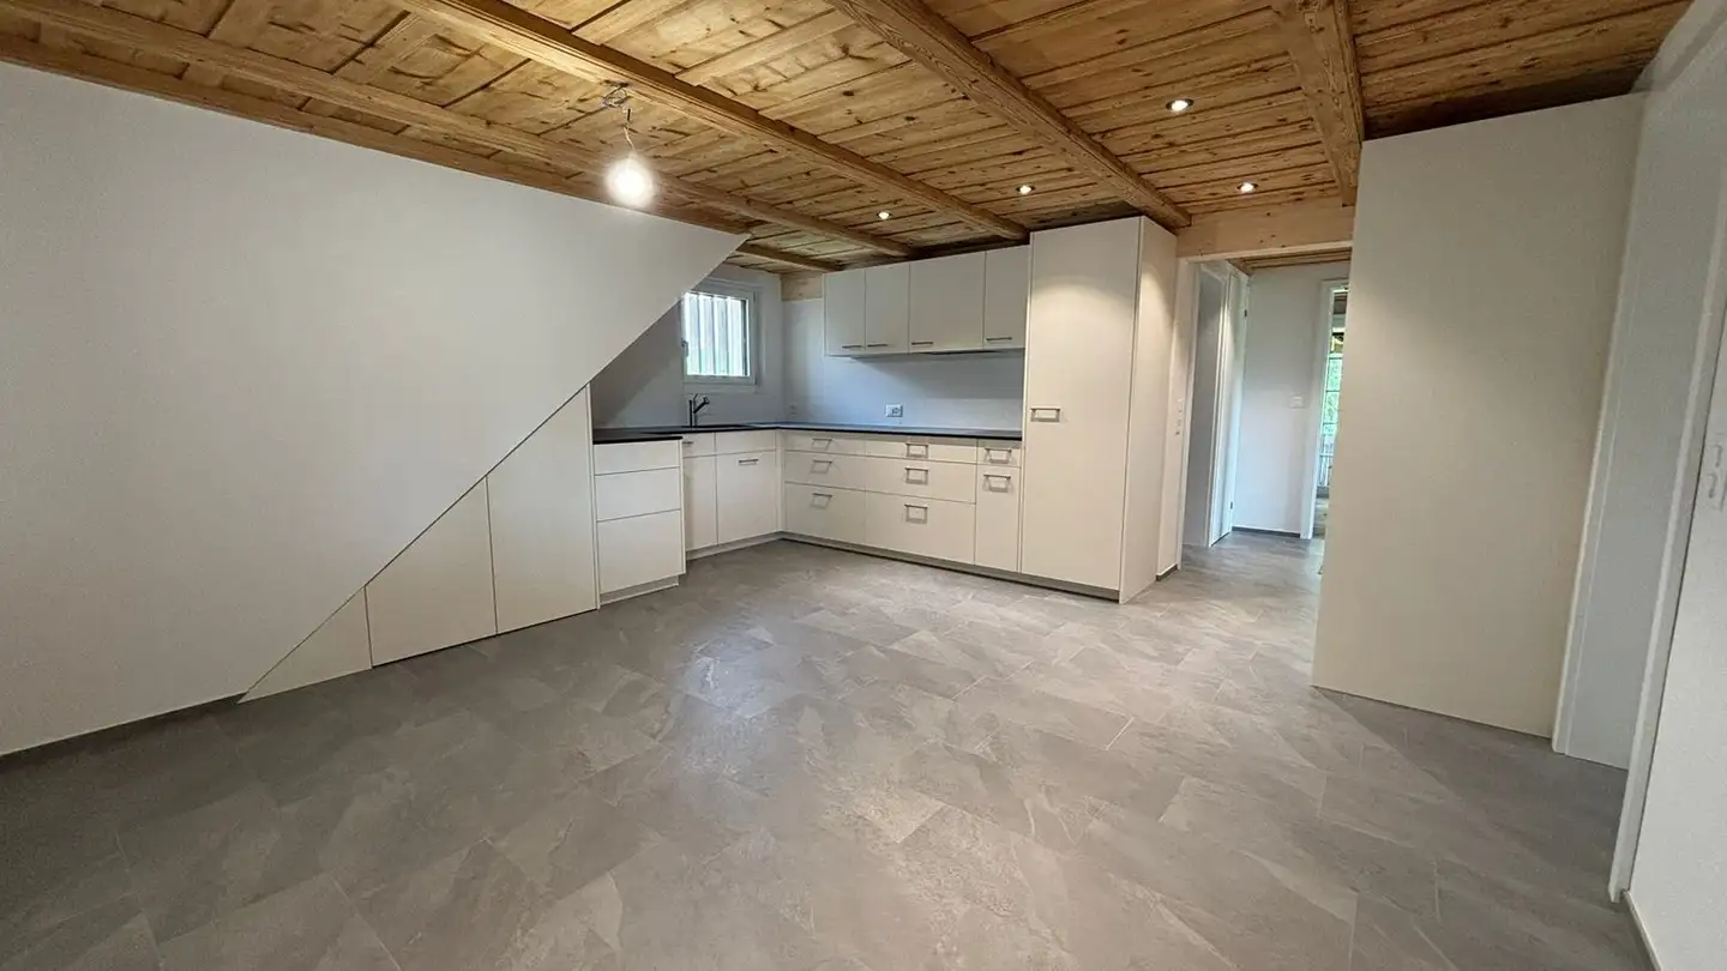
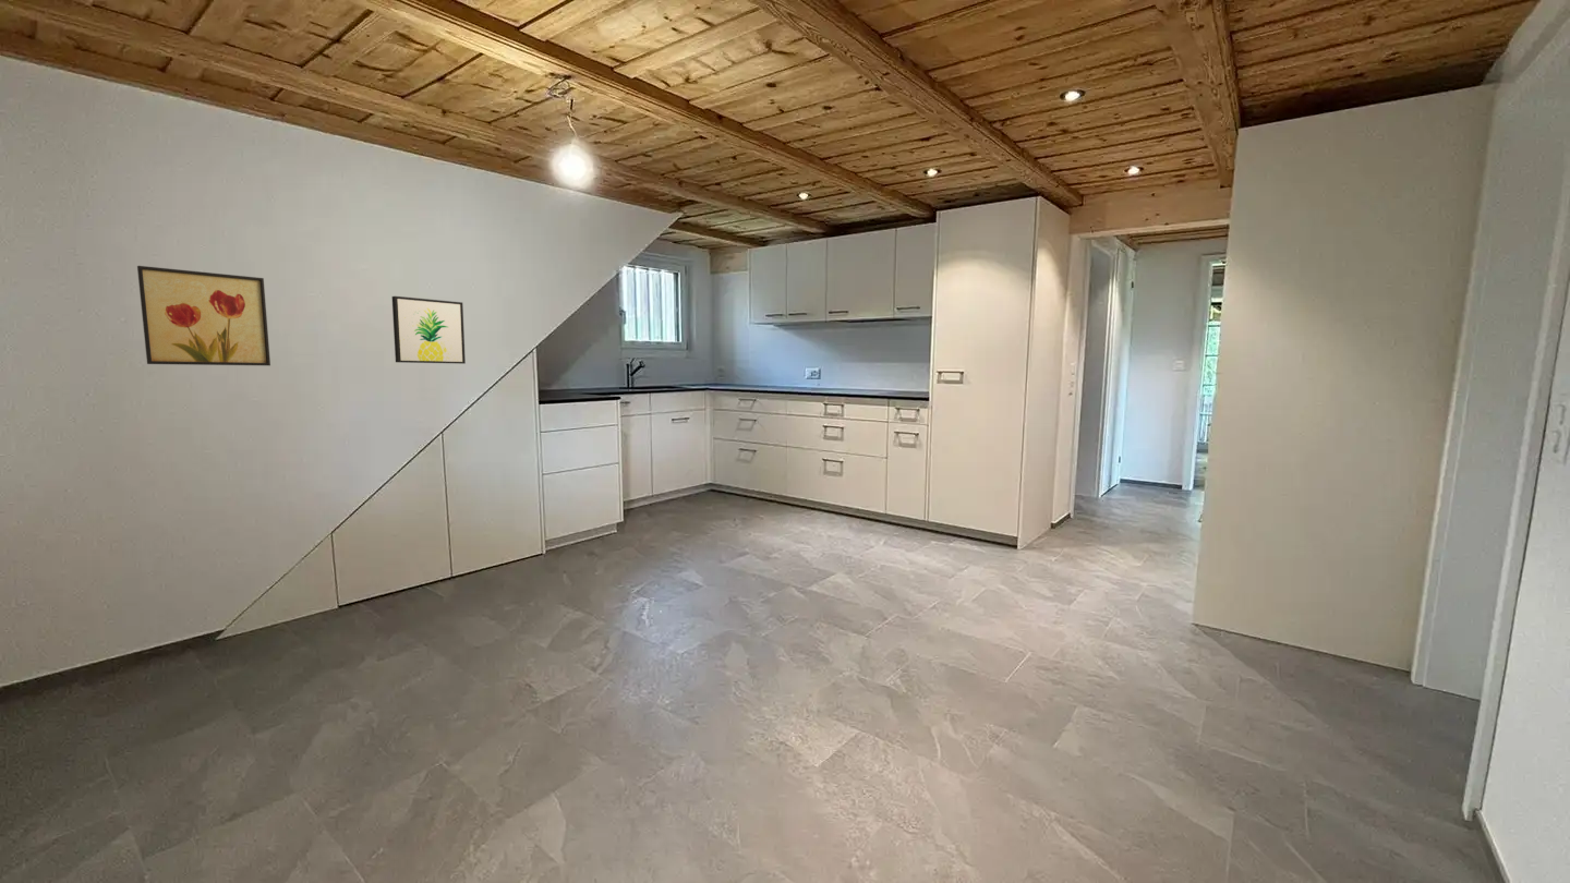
+ wall art [136,265,271,366]
+ wall art [391,295,467,365]
